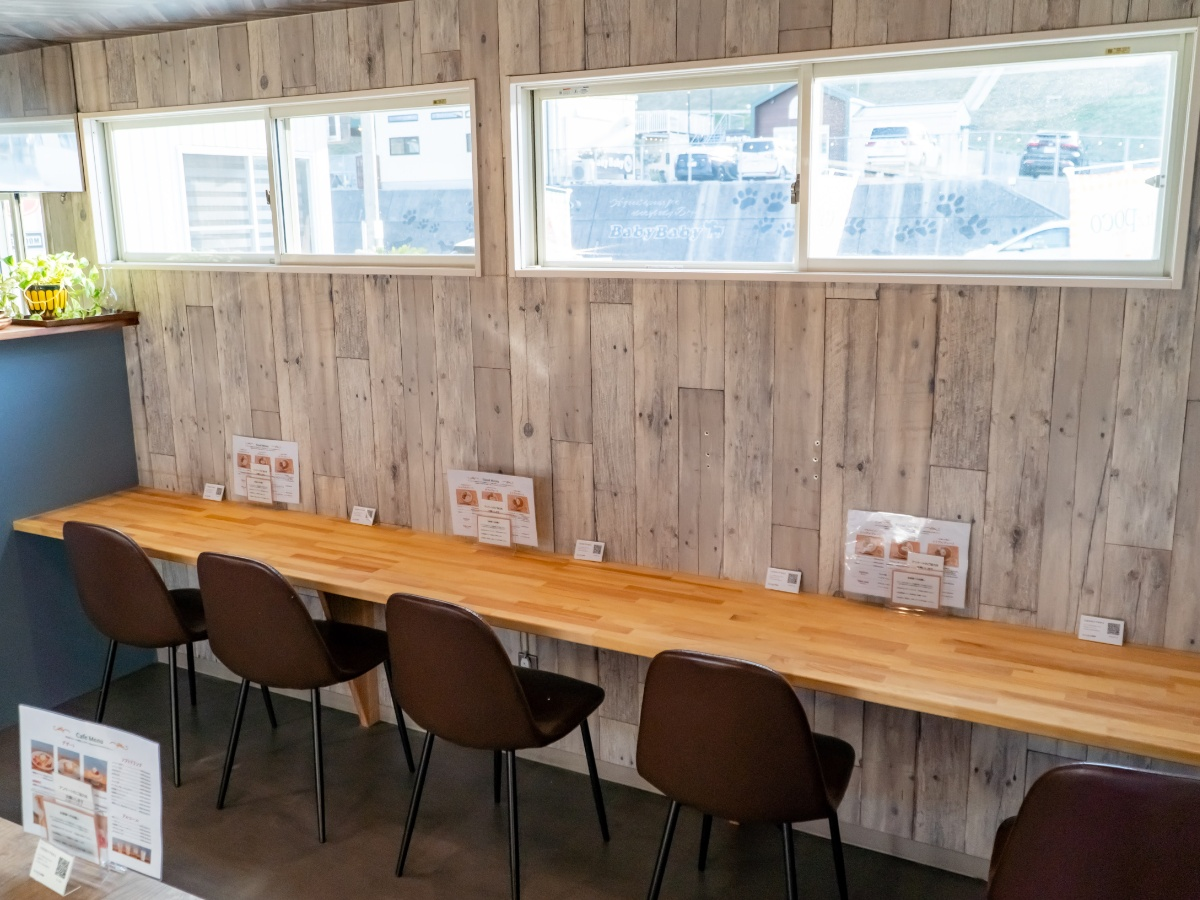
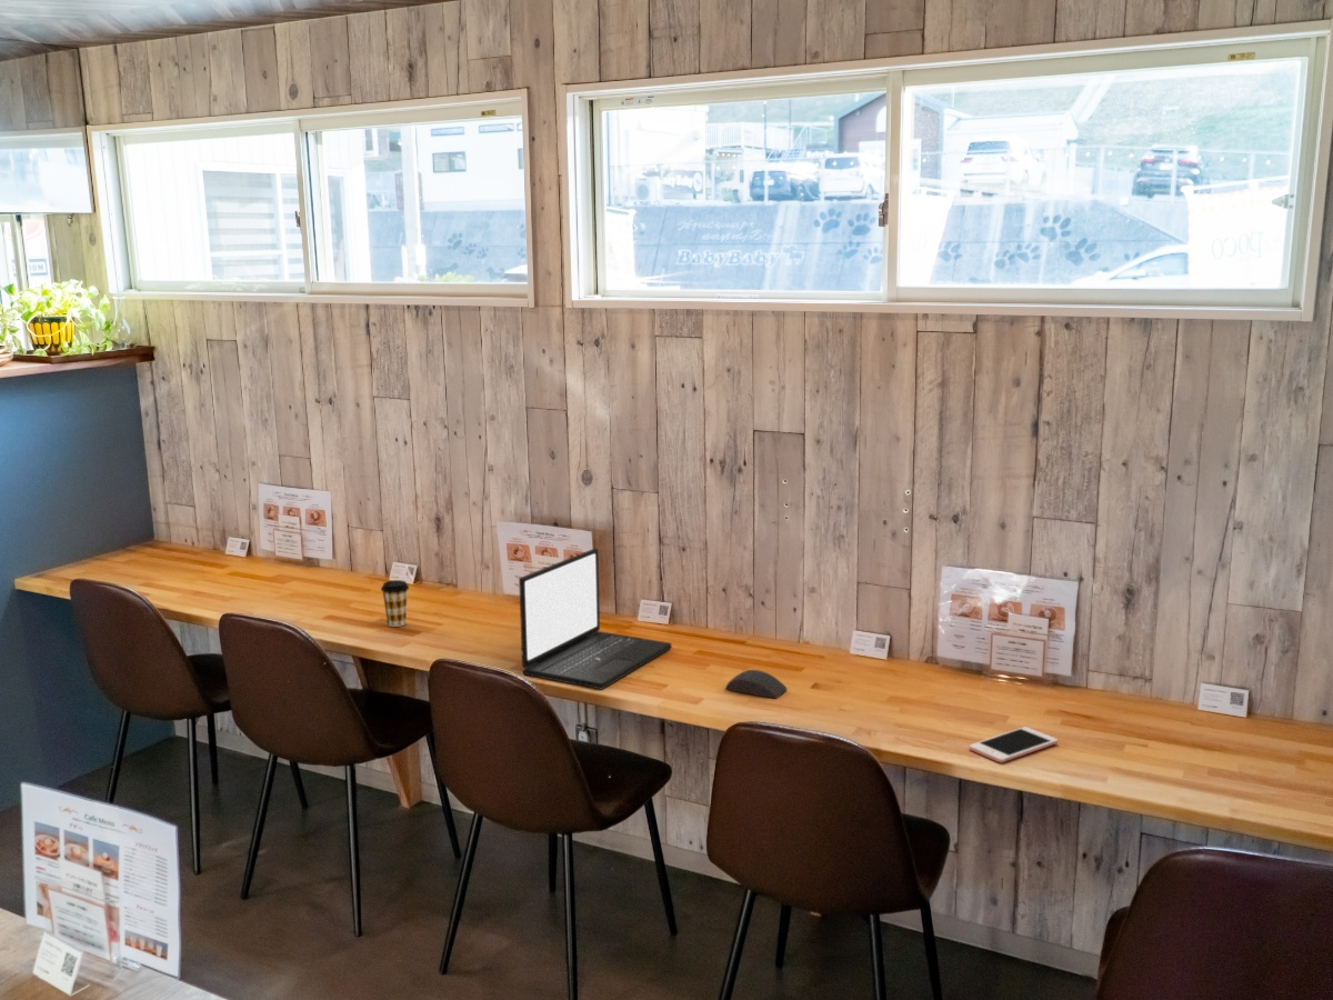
+ computer mouse [724,669,789,700]
+ cell phone [969,726,1059,764]
+ laptop [518,547,672,691]
+ coffee cup [380,579,410,628]
